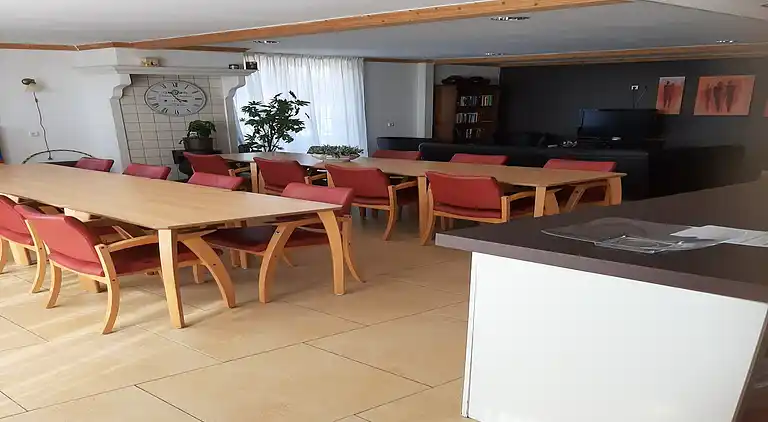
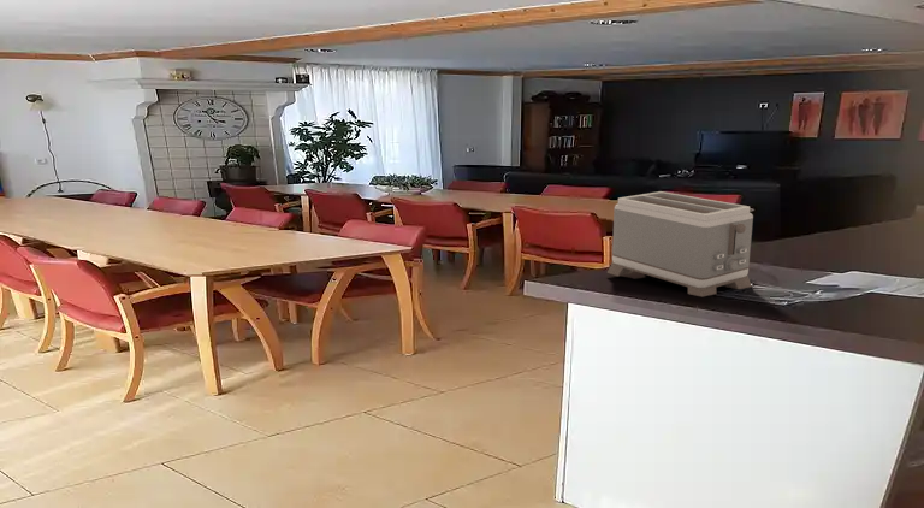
+ toaster [606,190,754,297]
